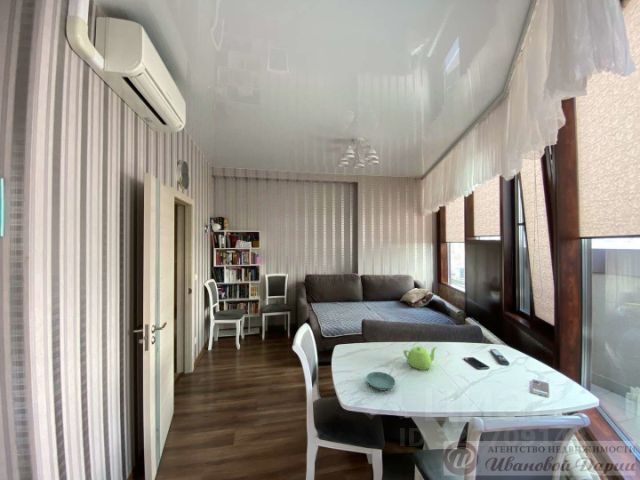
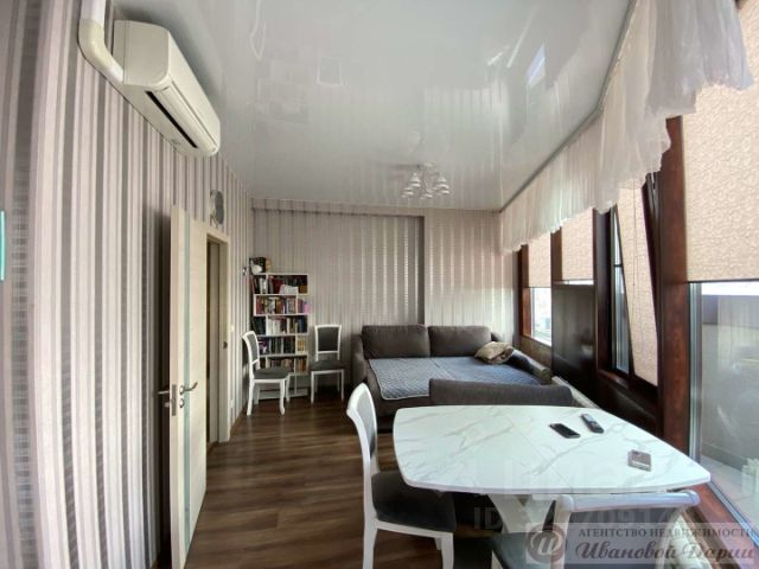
- teapot [402,345,438,371]
- saucer [365,371,396,392]
